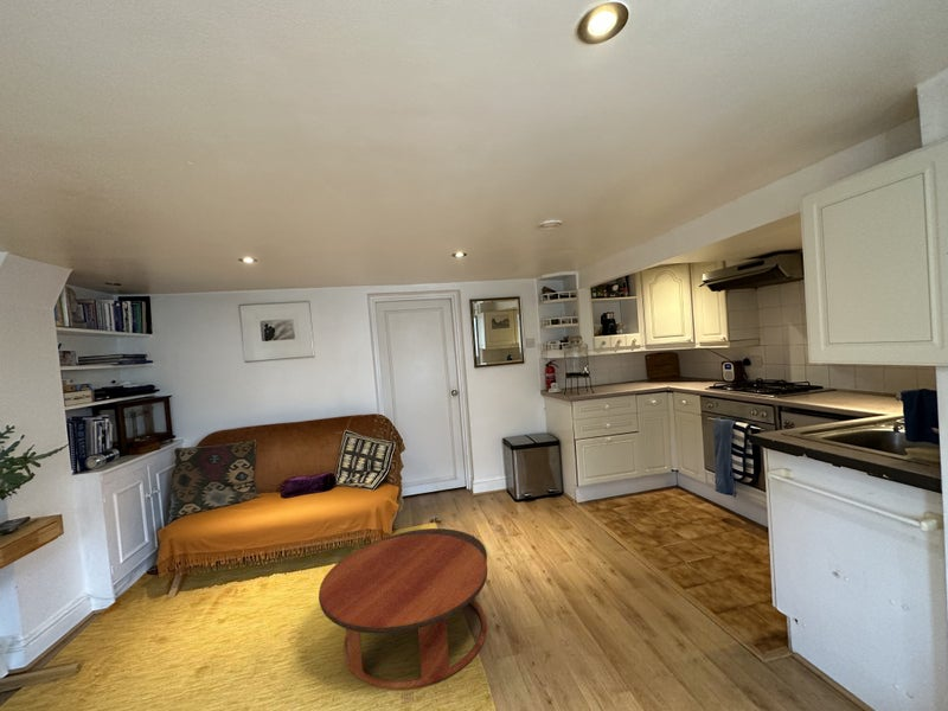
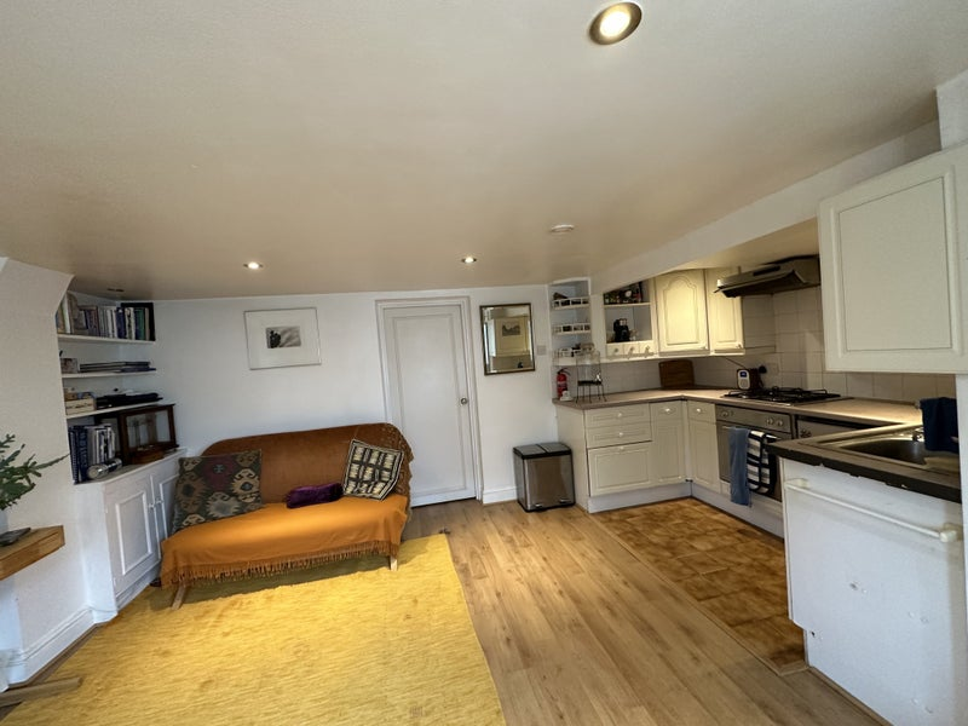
- coffee table [318,527,488,691]
